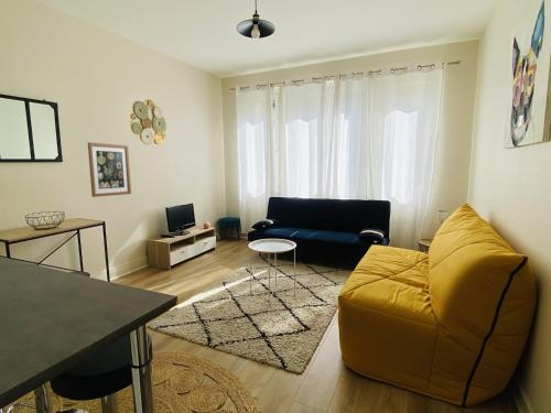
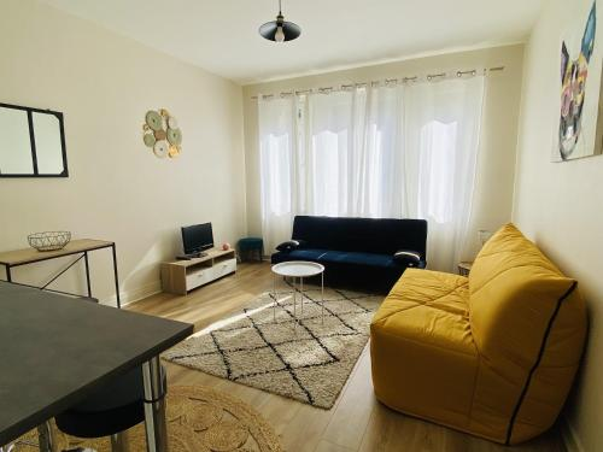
- wall art [87,141,132,198]
